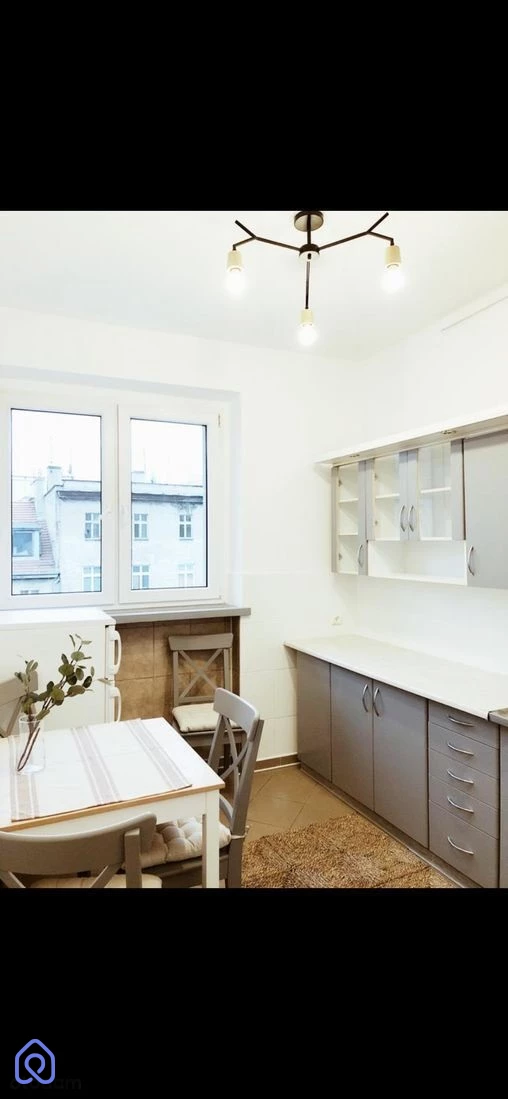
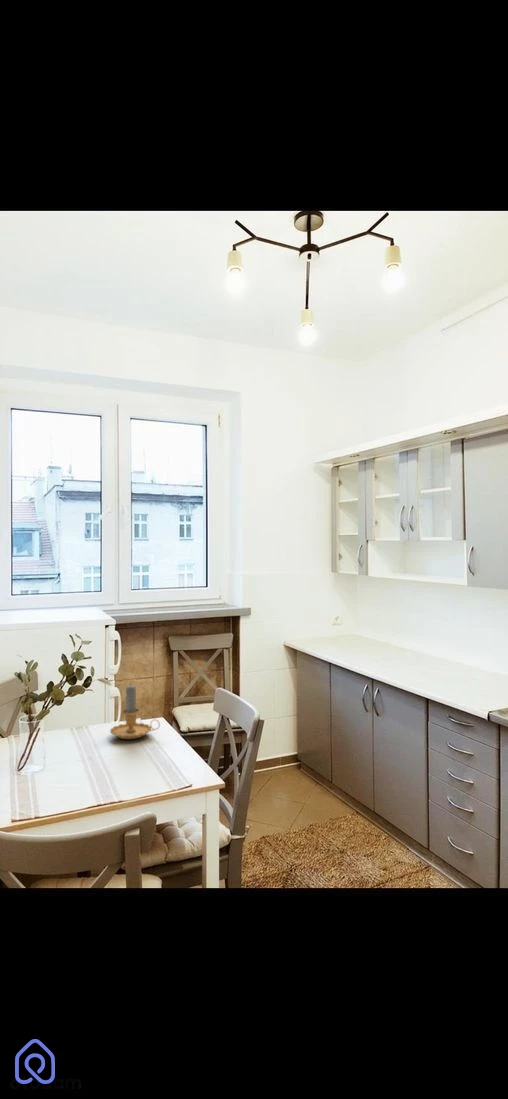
+ candle [109,684,161,740]
